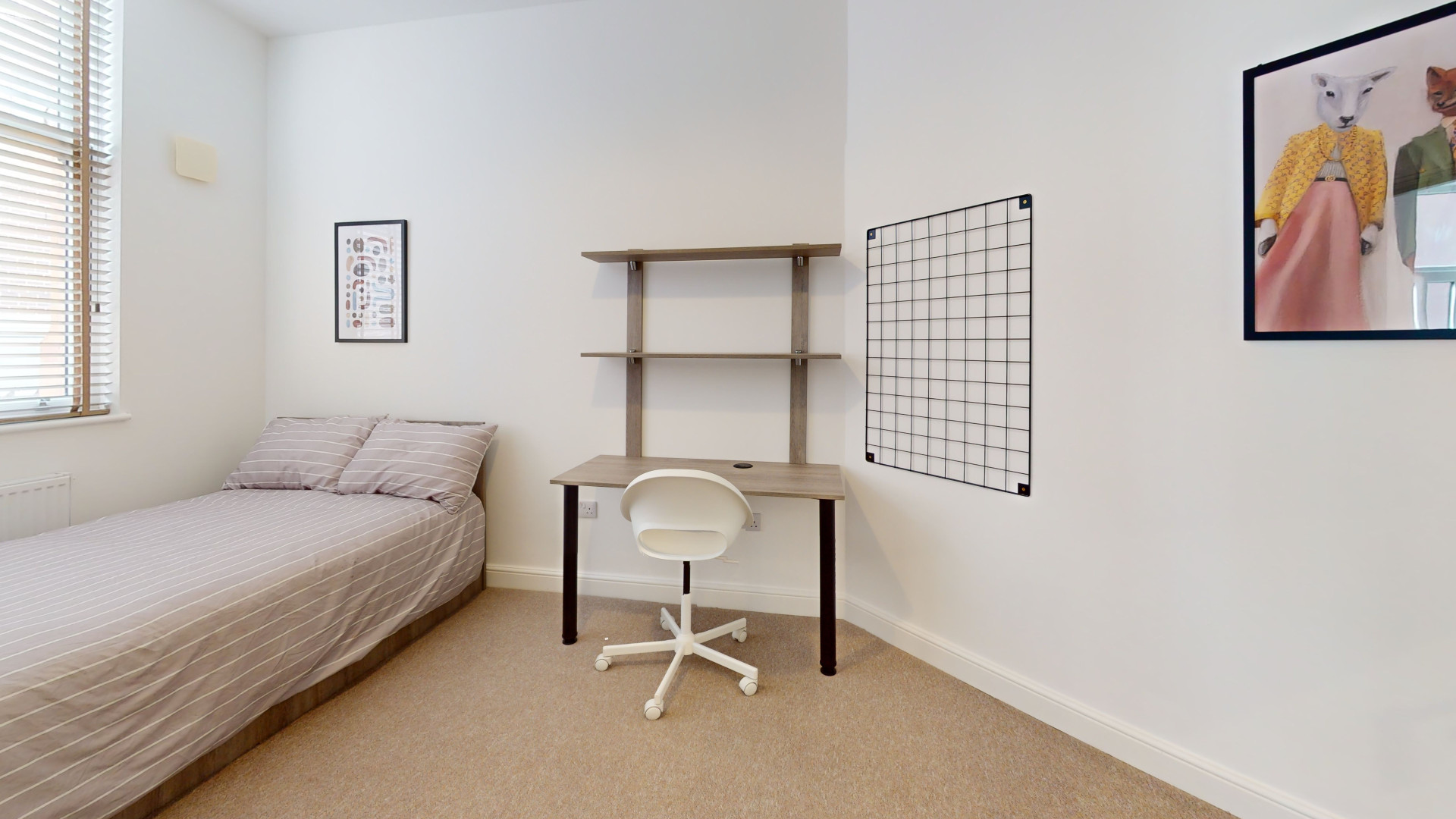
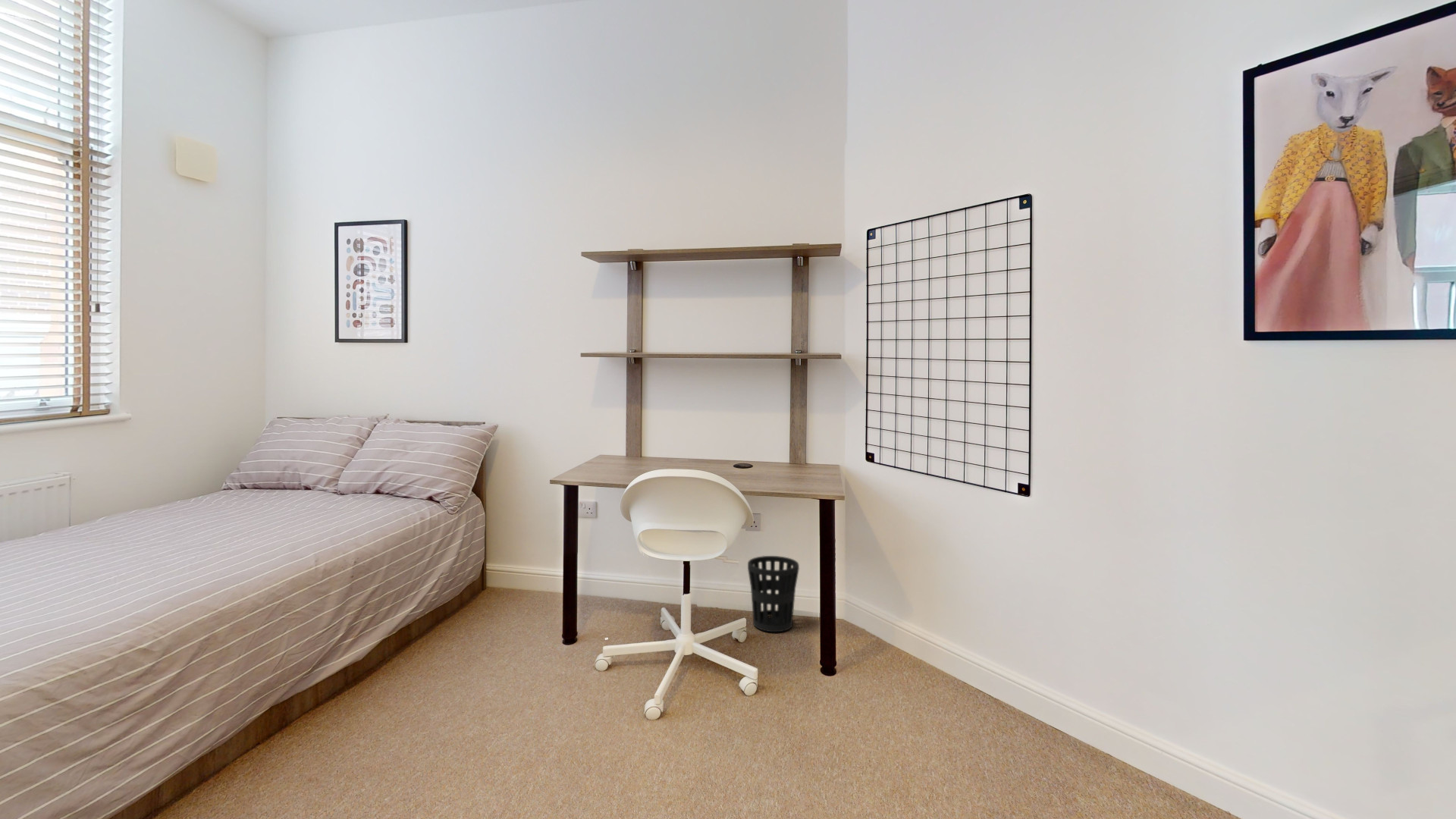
+ wastebasket [747,555,800,632]
